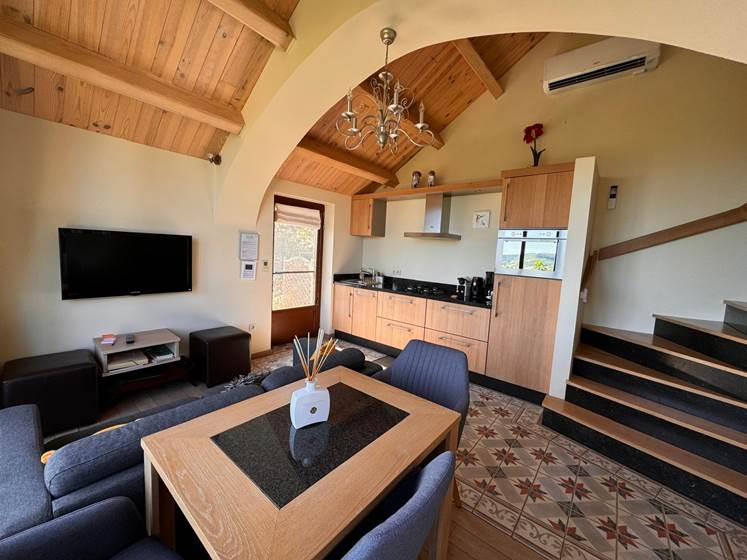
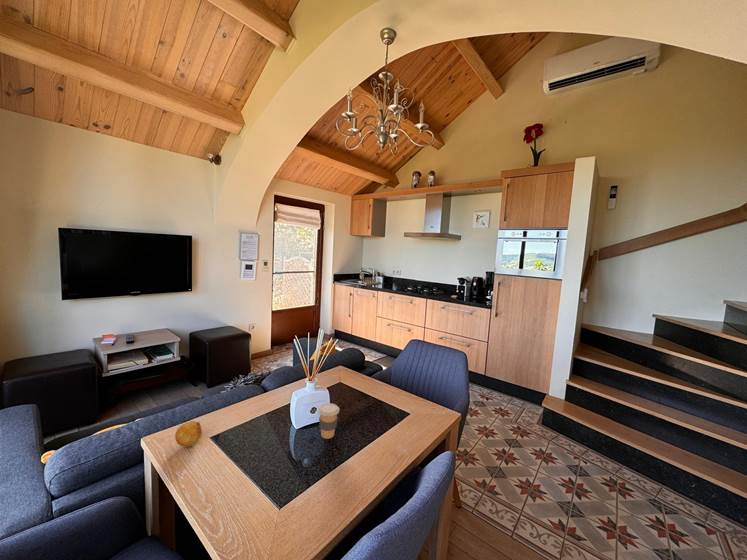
+ coffee cup [317,402,340,440]
+ fruit [174,420,203,448]
